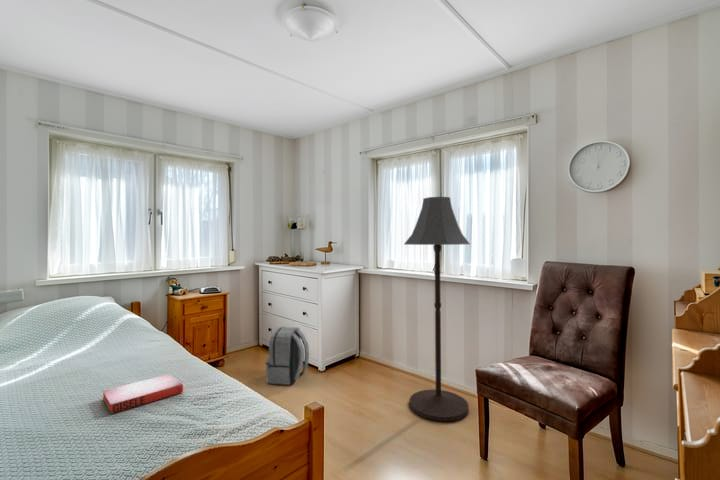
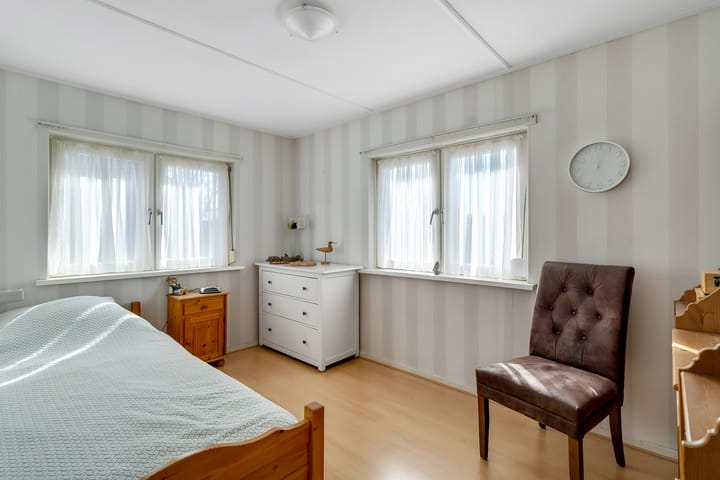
- hardback book [102,373,184,415]
- floor lamp [403,196,472,422]
- backpack [264,326,310,386]
